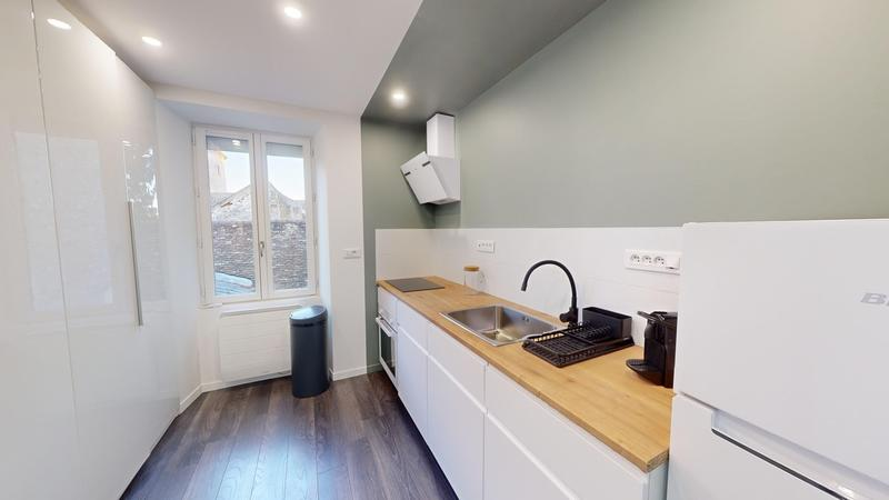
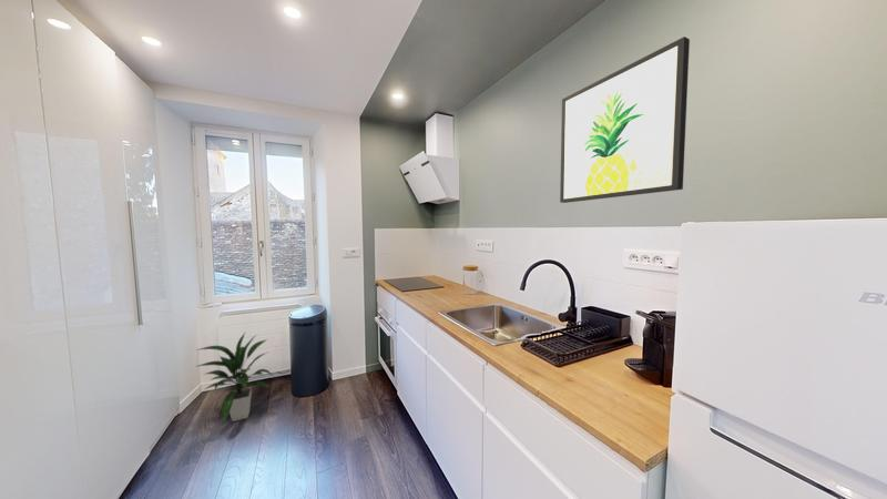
+ wall art [559,35,691,204]
+ indoor plant [193,332,274,422]
